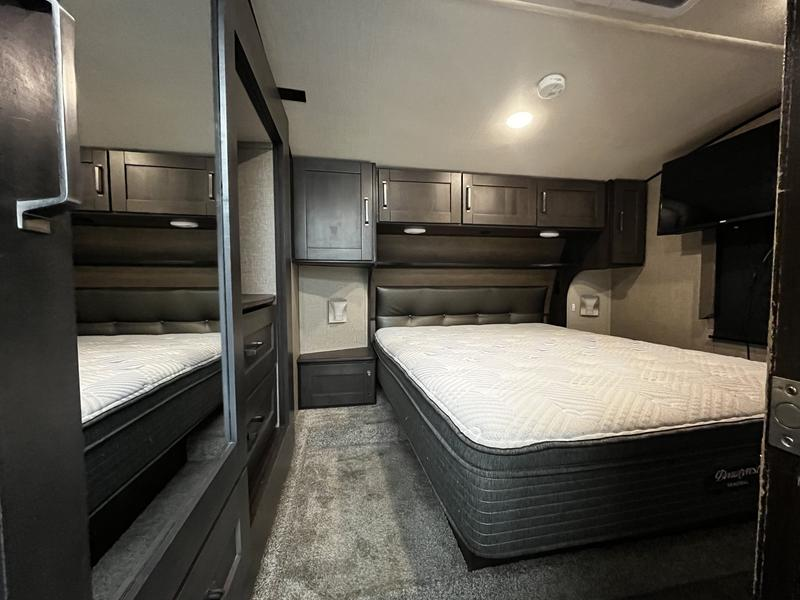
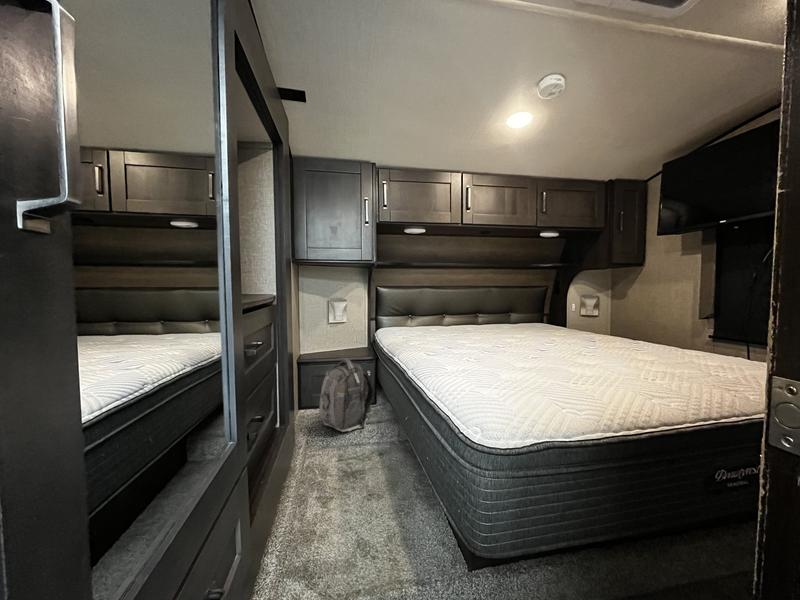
+ backpack [318,358,375,433]
